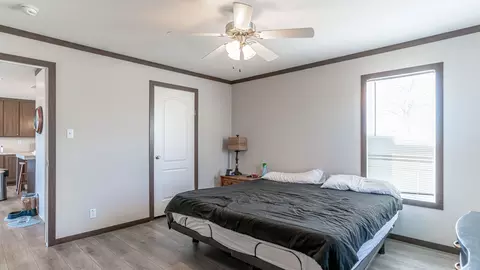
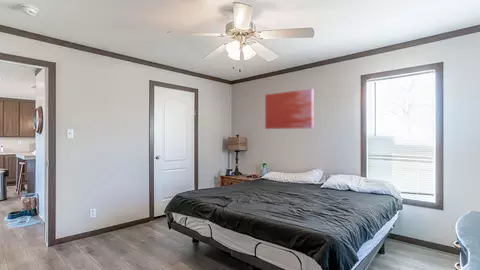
+ wall art [264,88,314,130]
